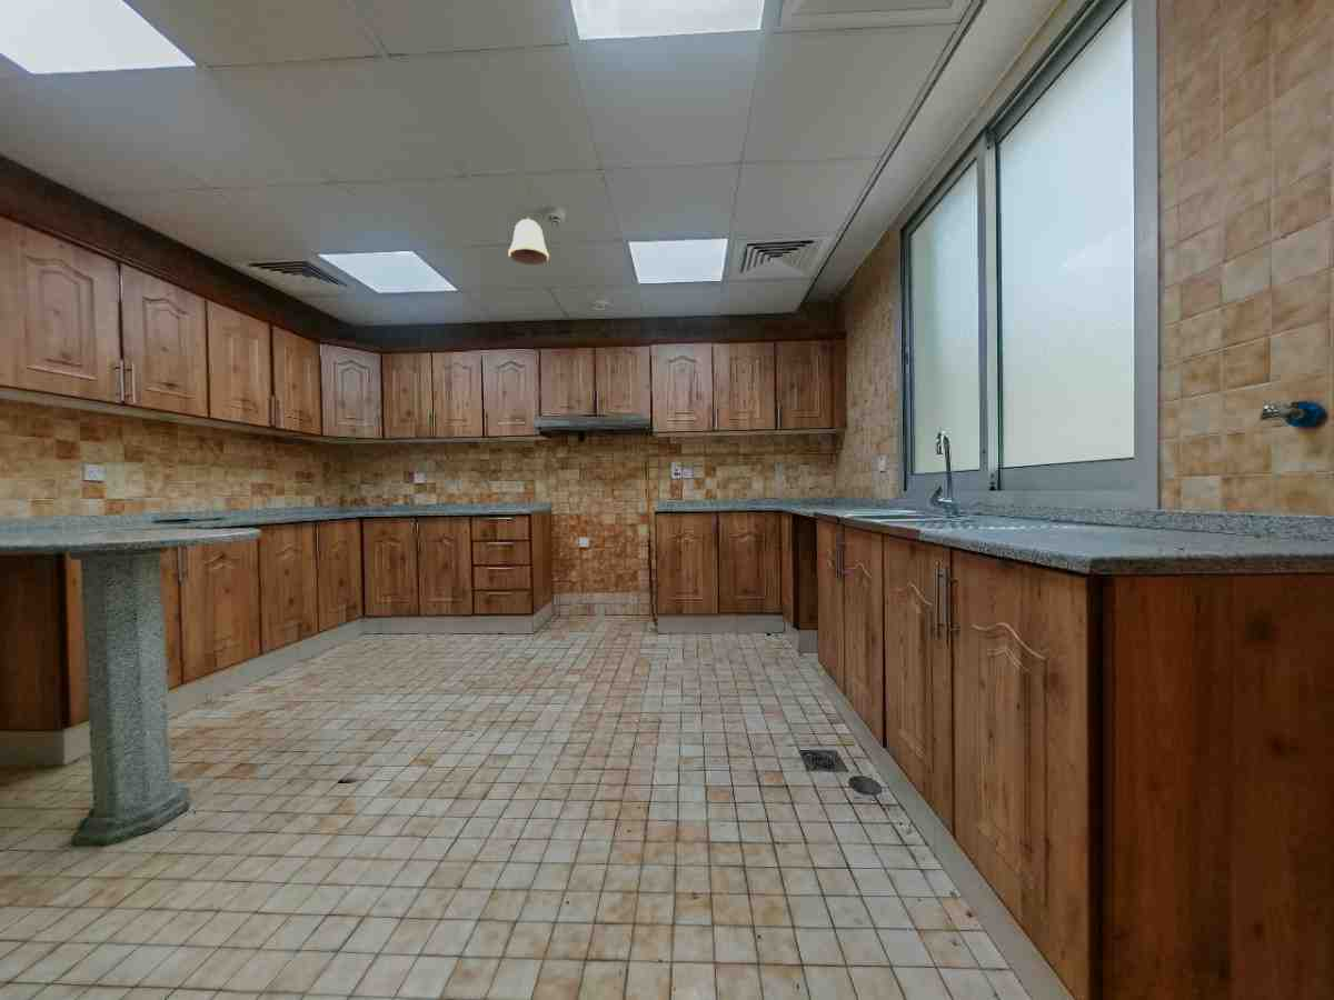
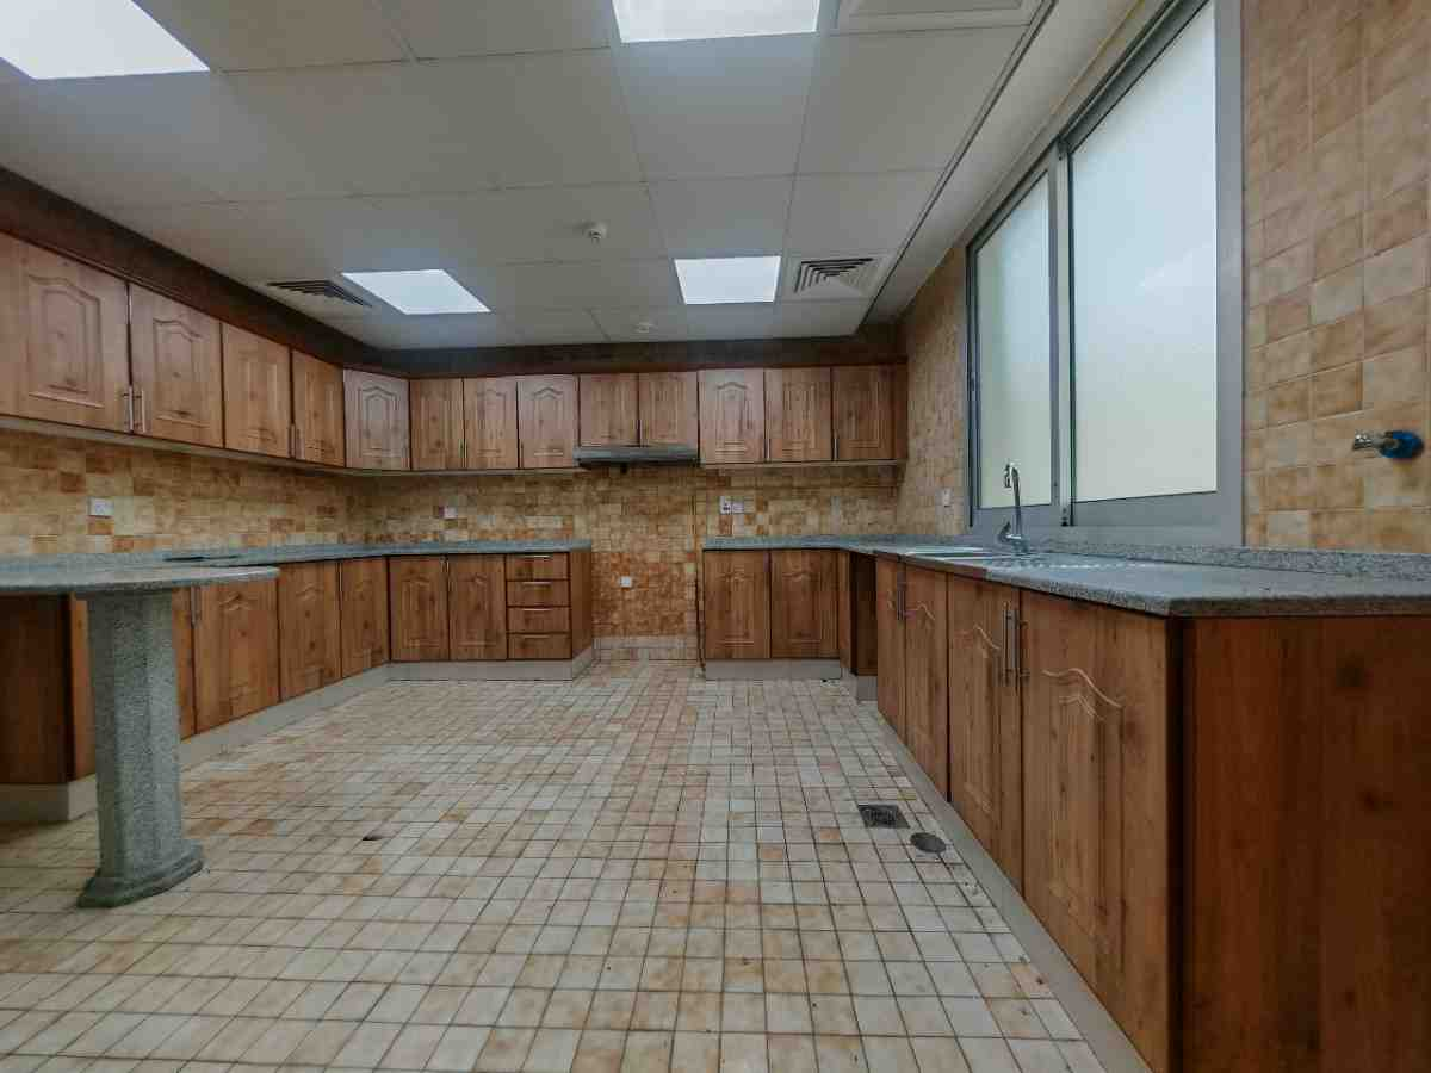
- pendant light [507,182,550,266]
